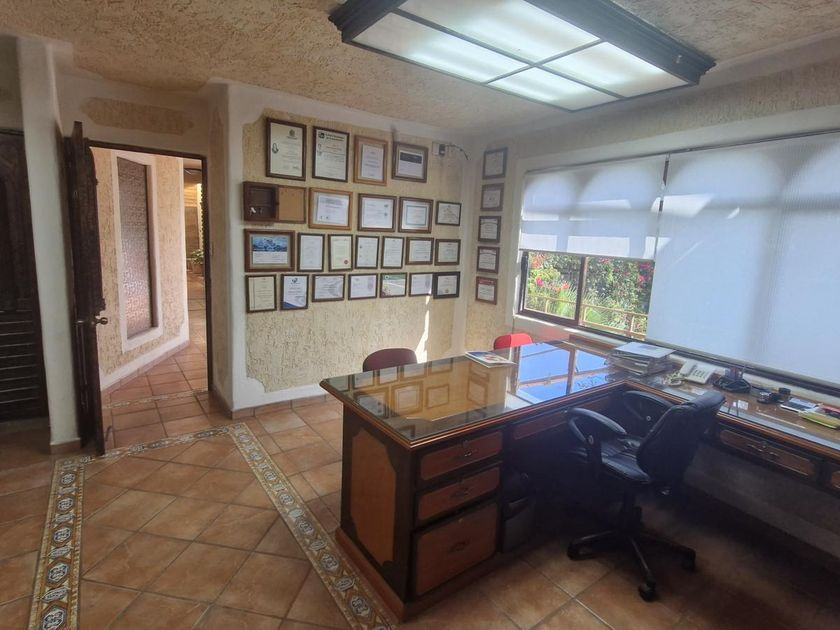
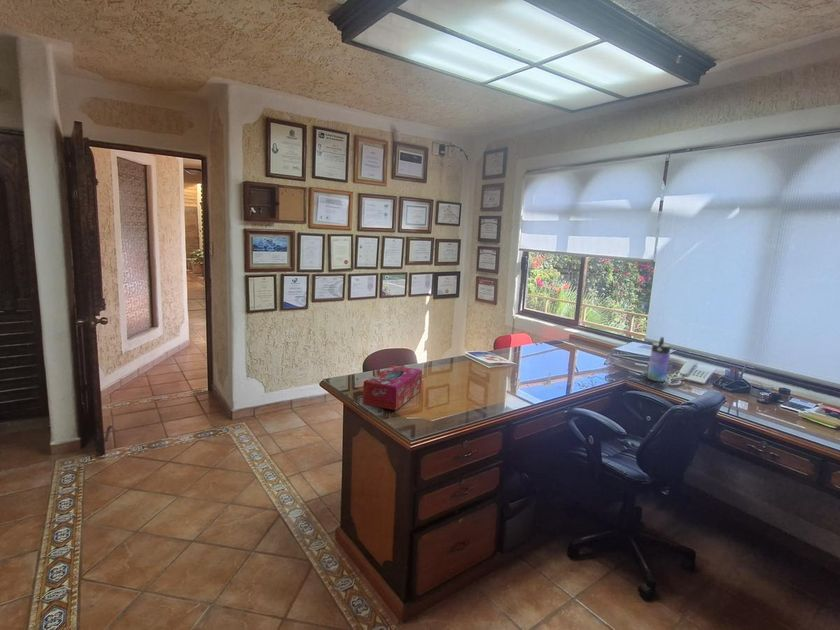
+ tissue box [362,364,423,411]
+ water bottle [647,336,672,382]
